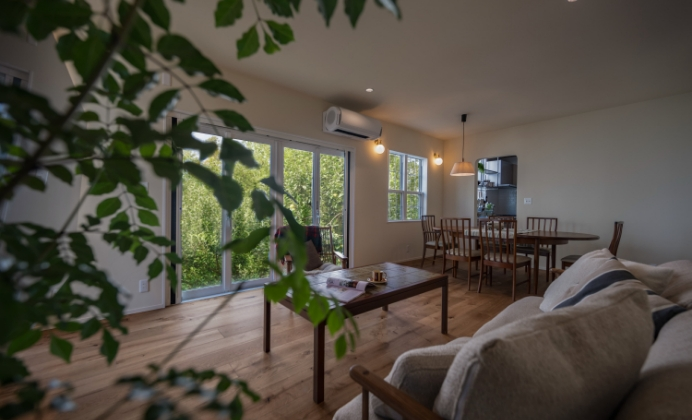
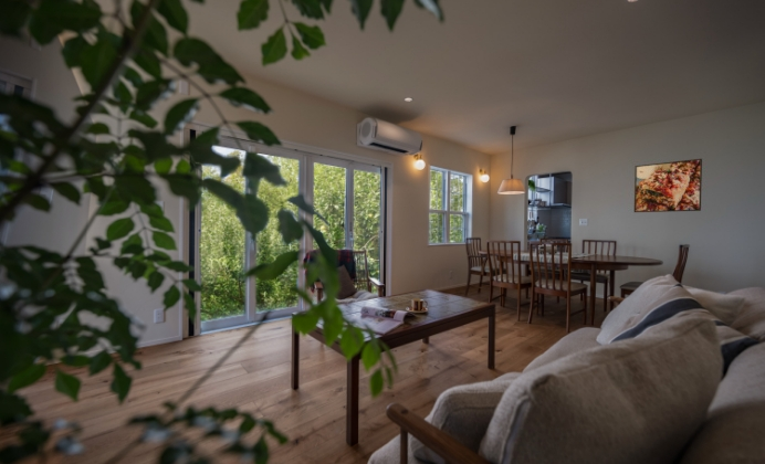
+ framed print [633,158,703,213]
